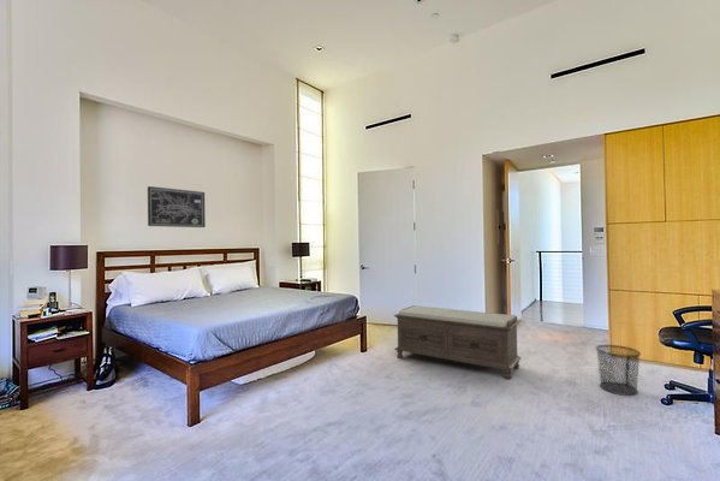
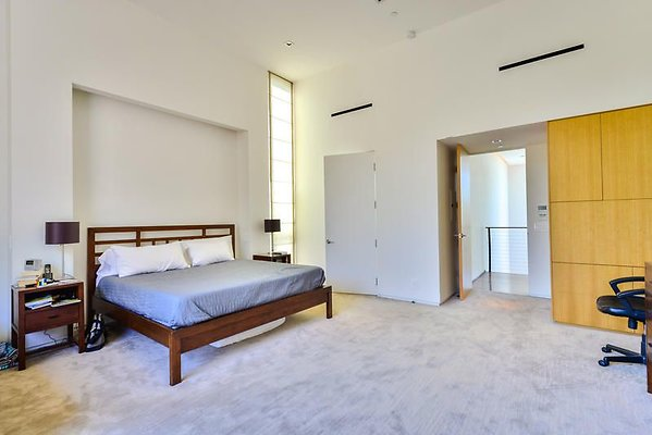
- waste bin [595,344,642,397]
- wall art [147,185,207,228]
- bench [393,304,522,380]
